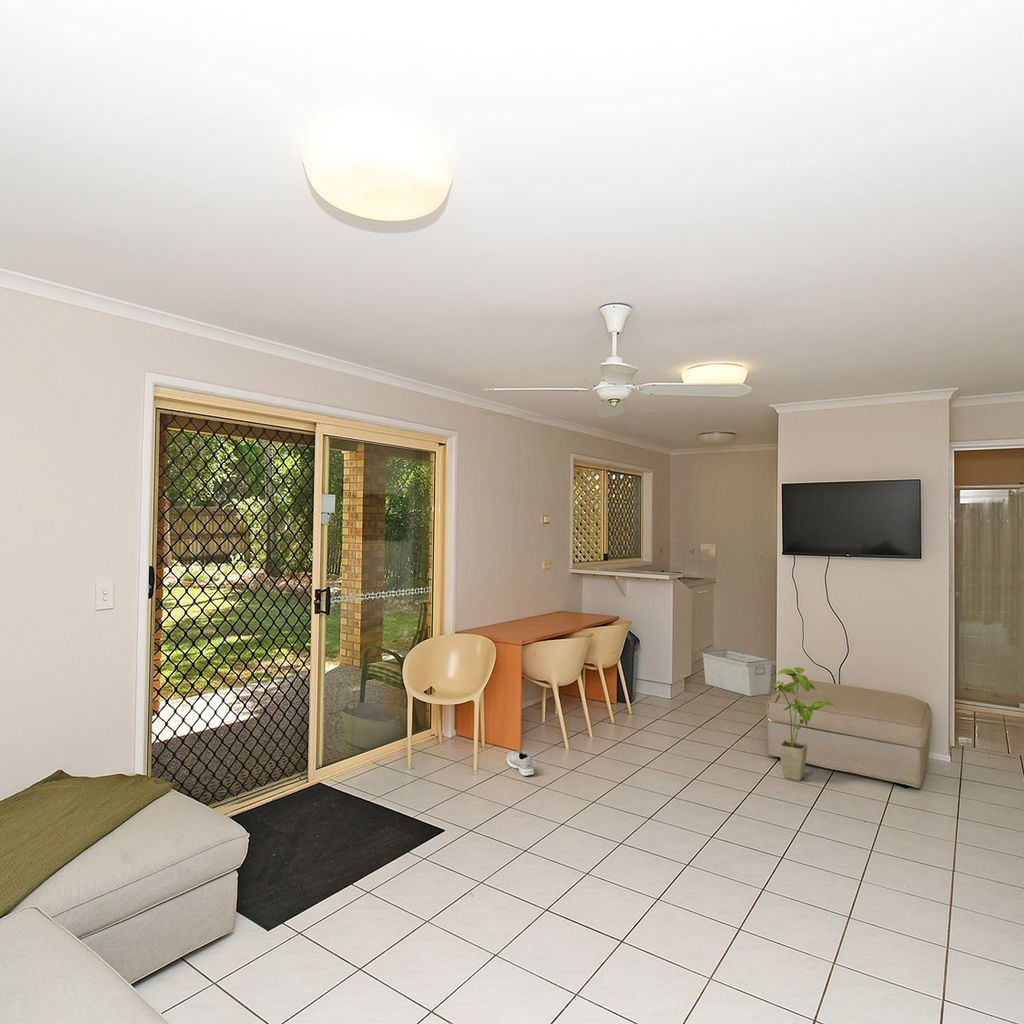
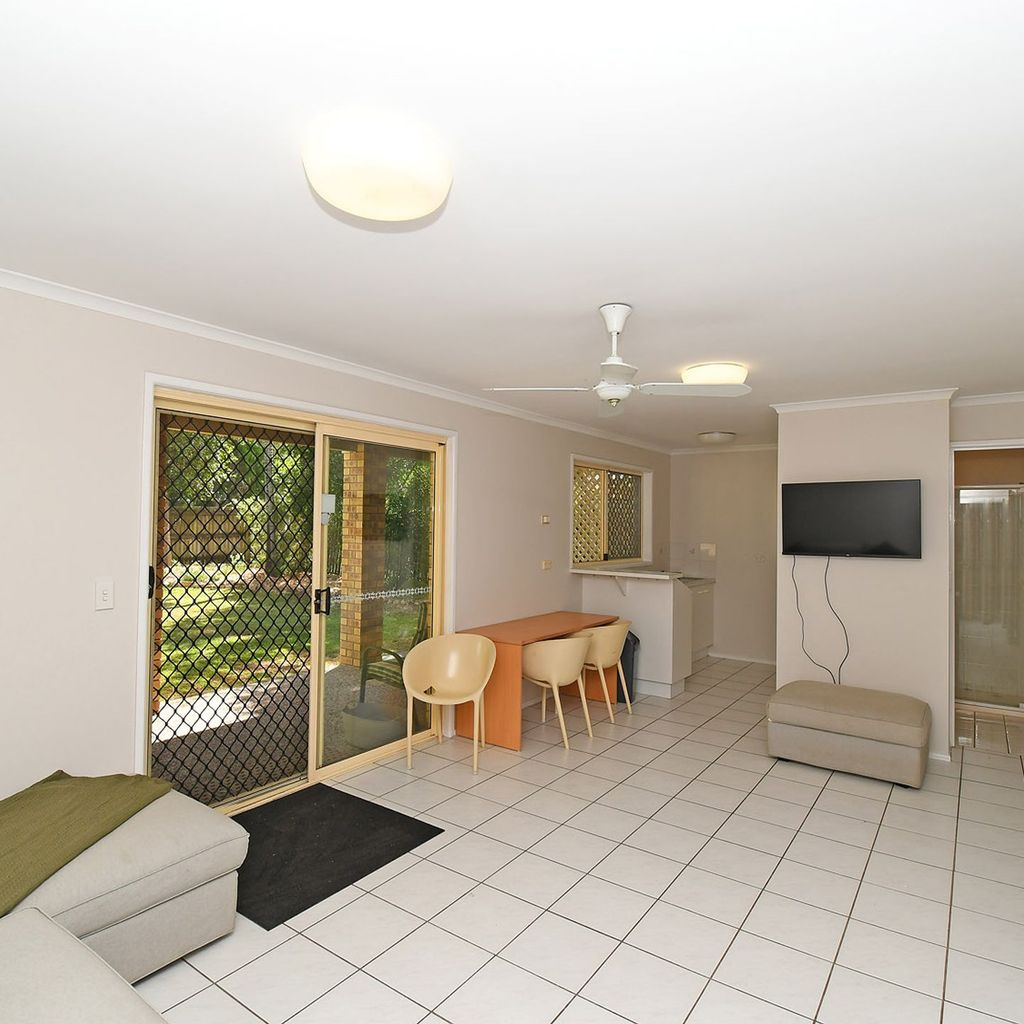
- house plant [772,666,838,782]
- storage bin [702,649,773,697]
- sneaker [506,749,535,777]
